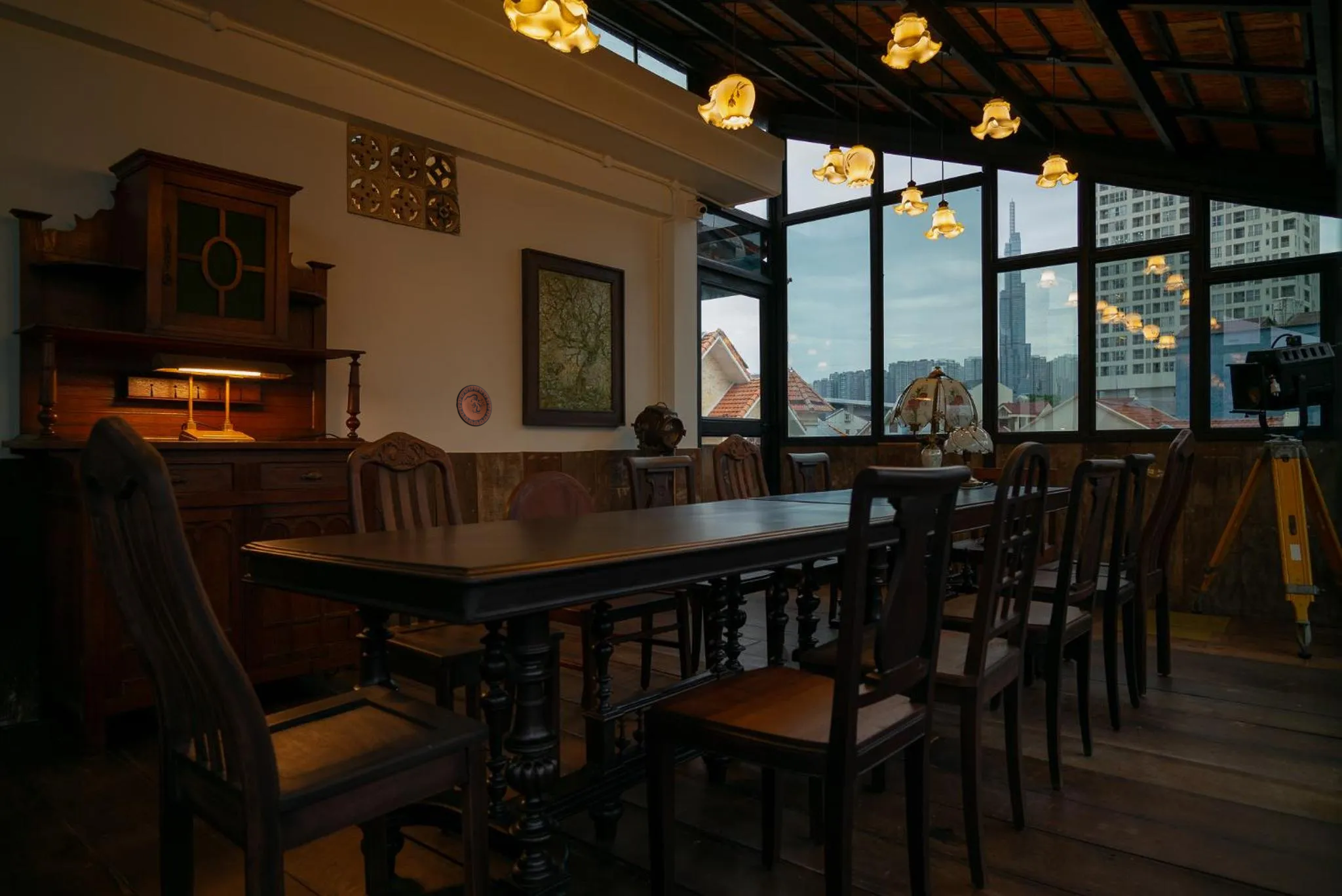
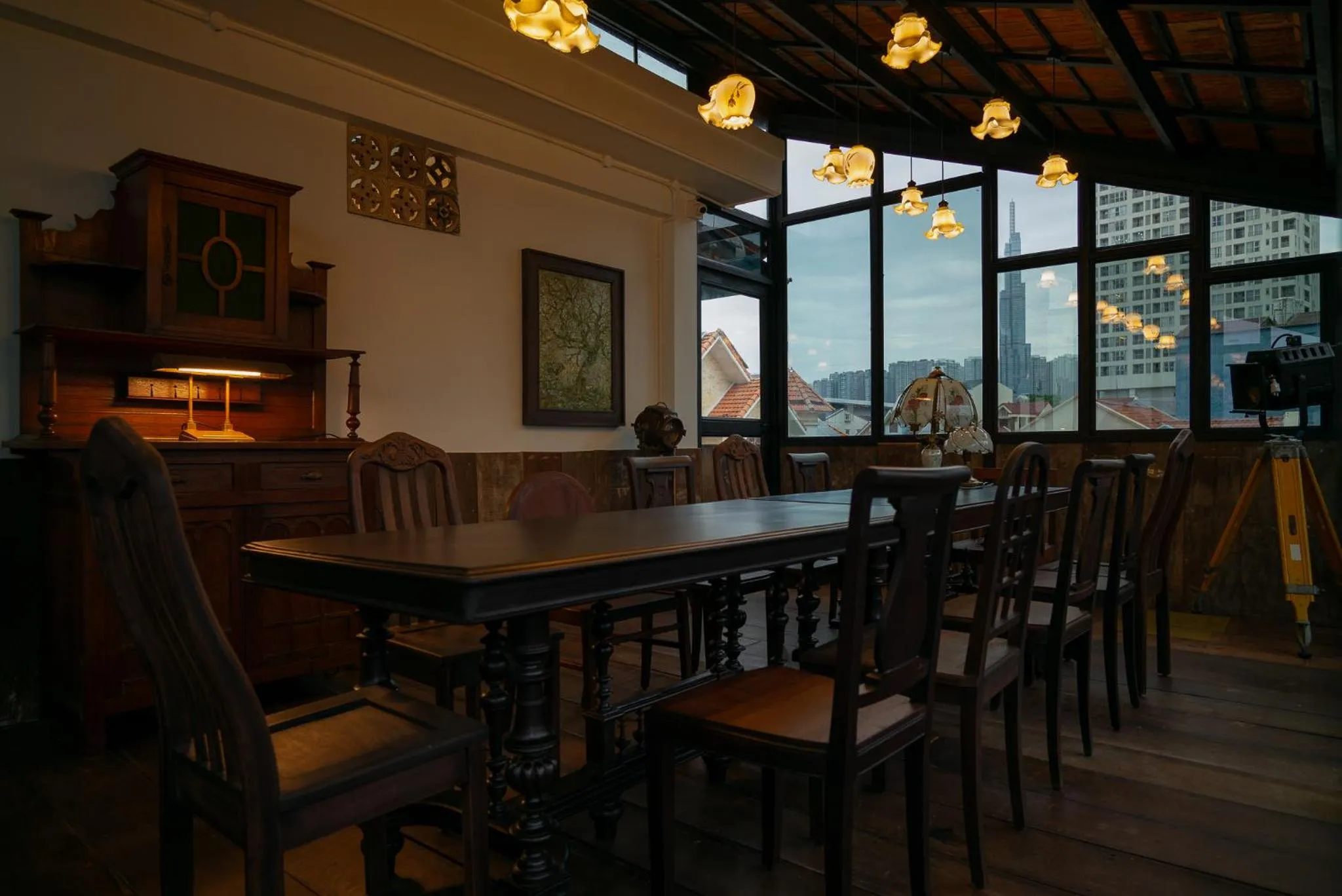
- decorative plate [455,384,493,427]
